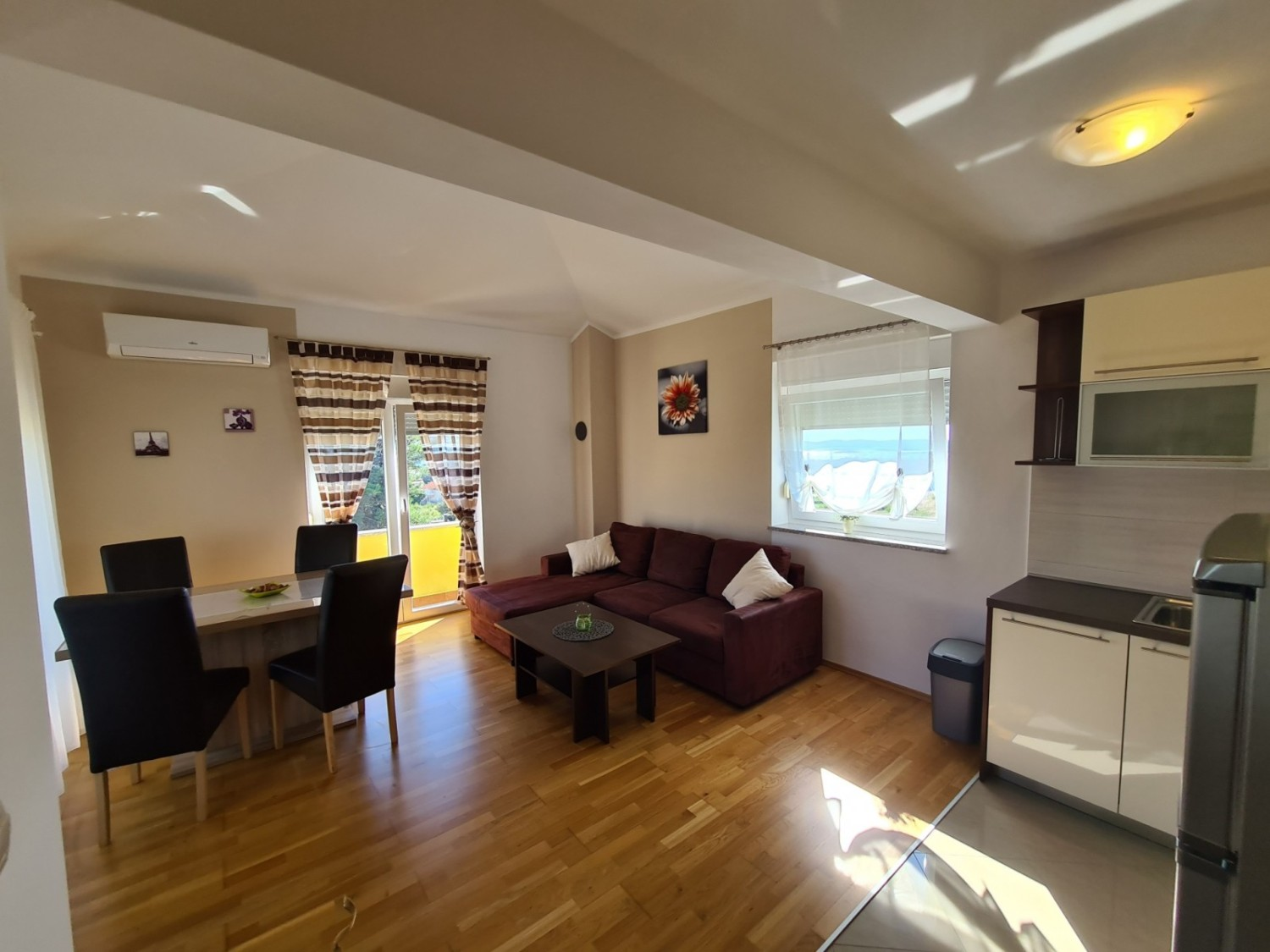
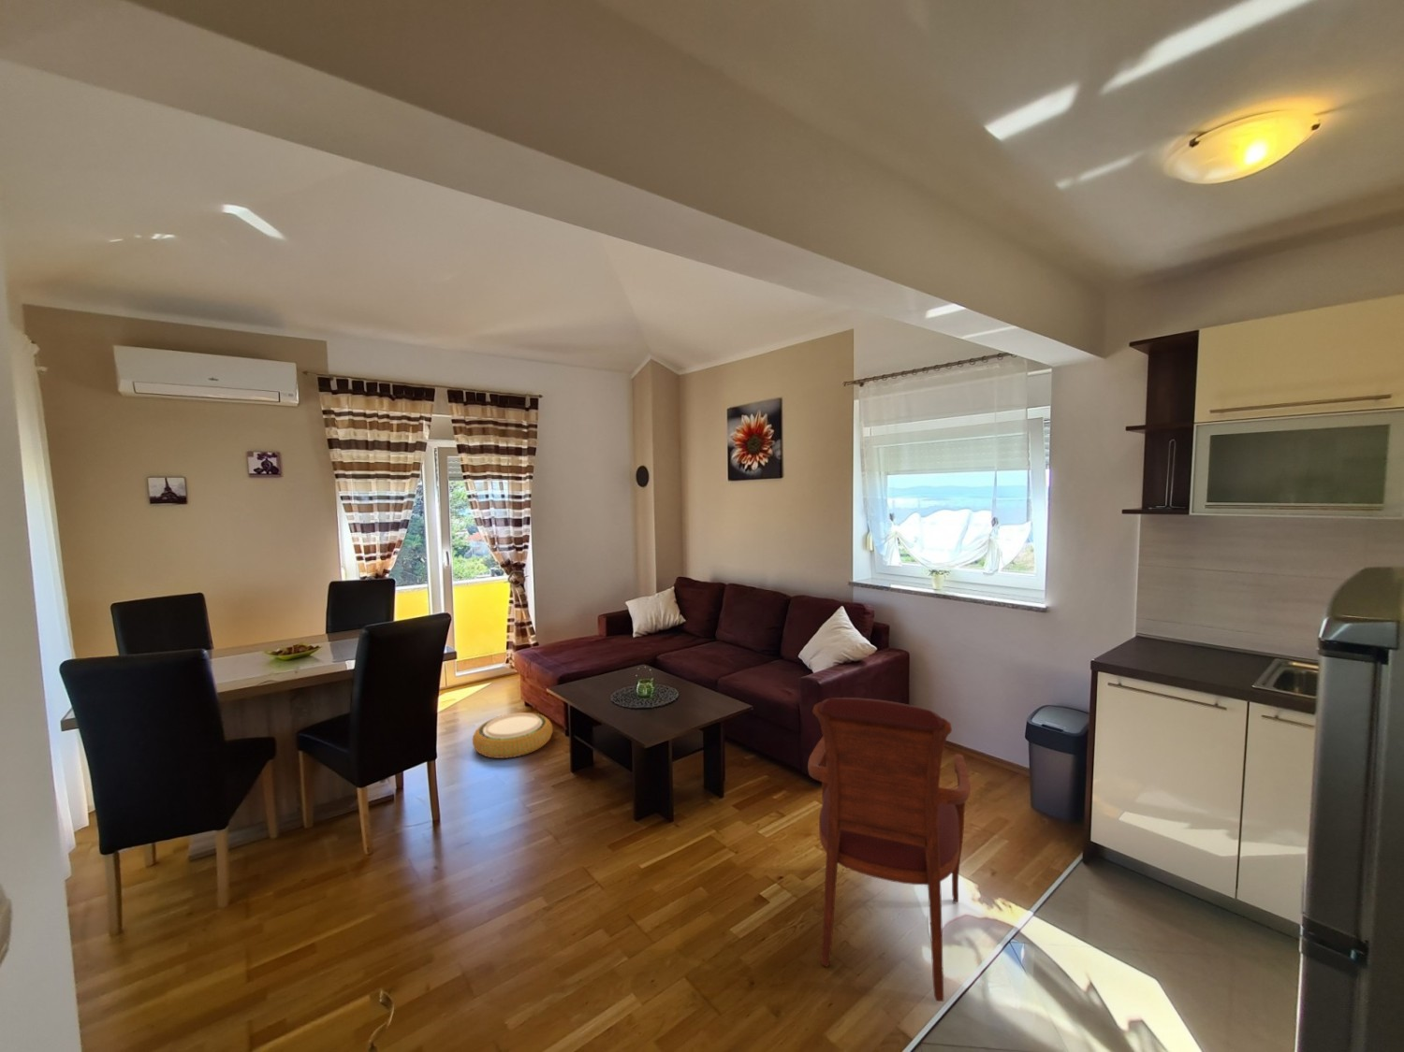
+ armchair [807,696,972,1002]
+ woven basket [472,712,553,759]
